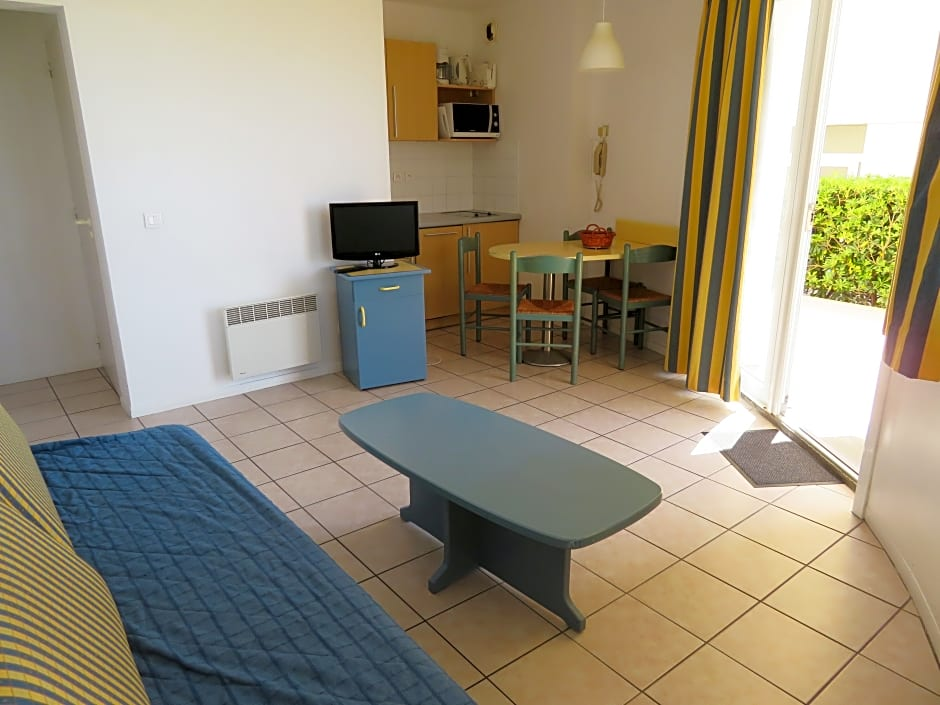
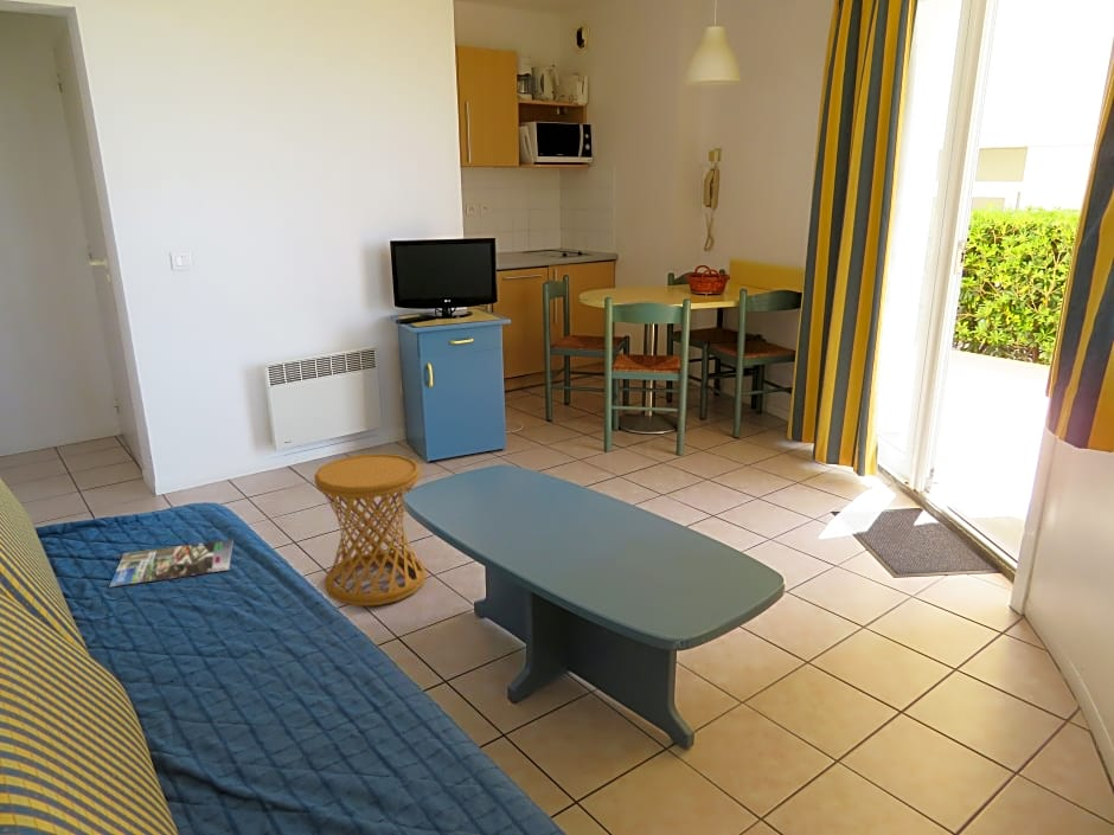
+ magazine [108,538,235,589]
+ side table [313,452,427,608]
